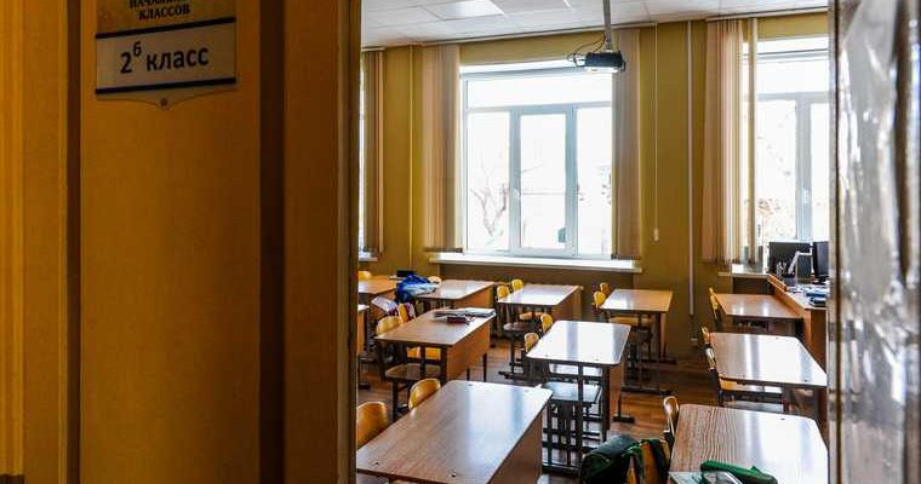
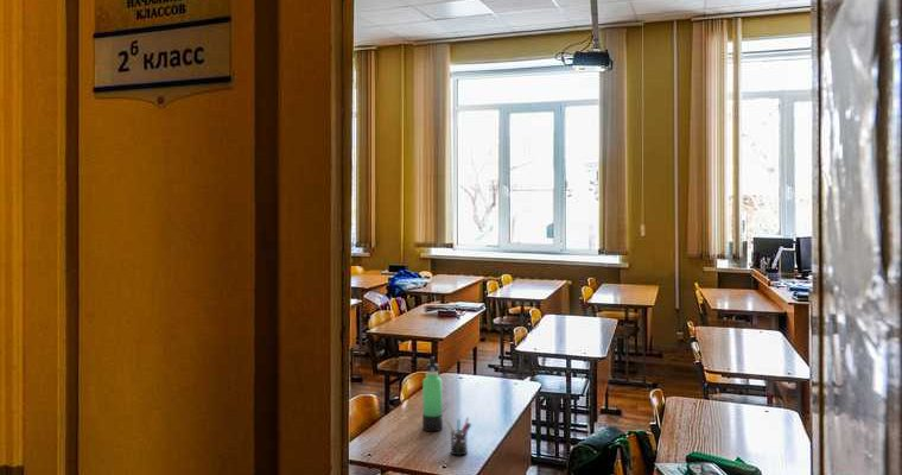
+ thermos bottle [421,356,444,432]
+ pen holder [446,416,472,457]
